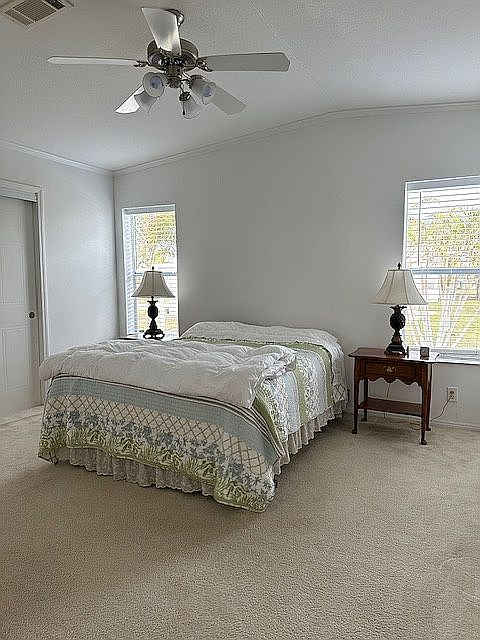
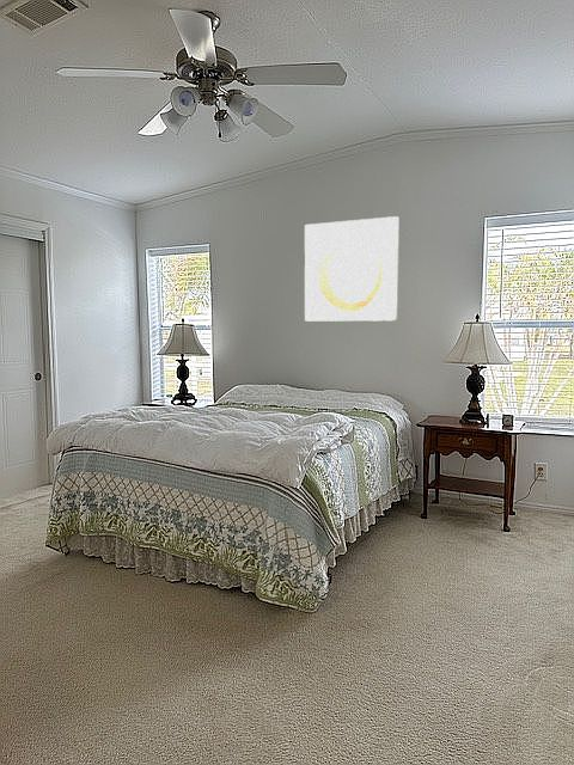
+ wall art [304,215,401,323]
